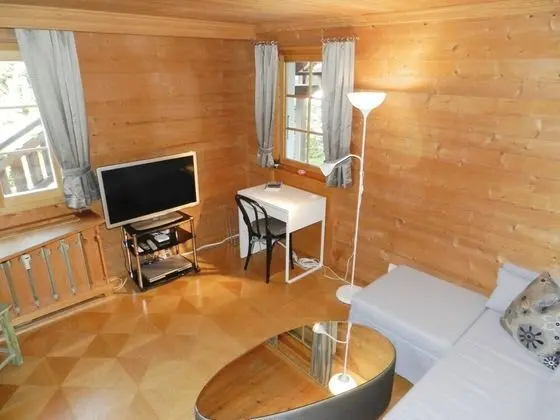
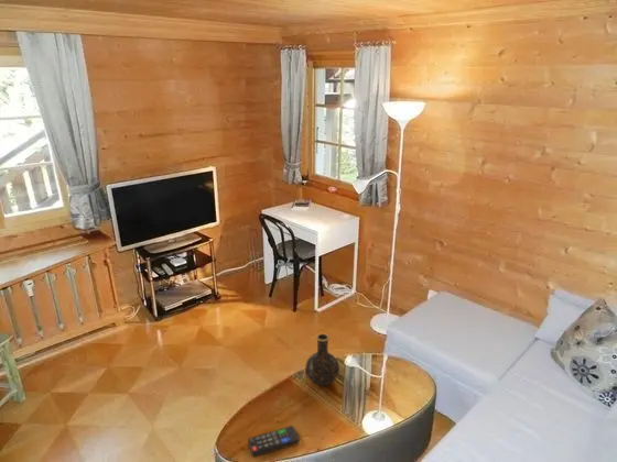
+ remote control [247,425,300,458]
+ vase [305,332,340,387]
